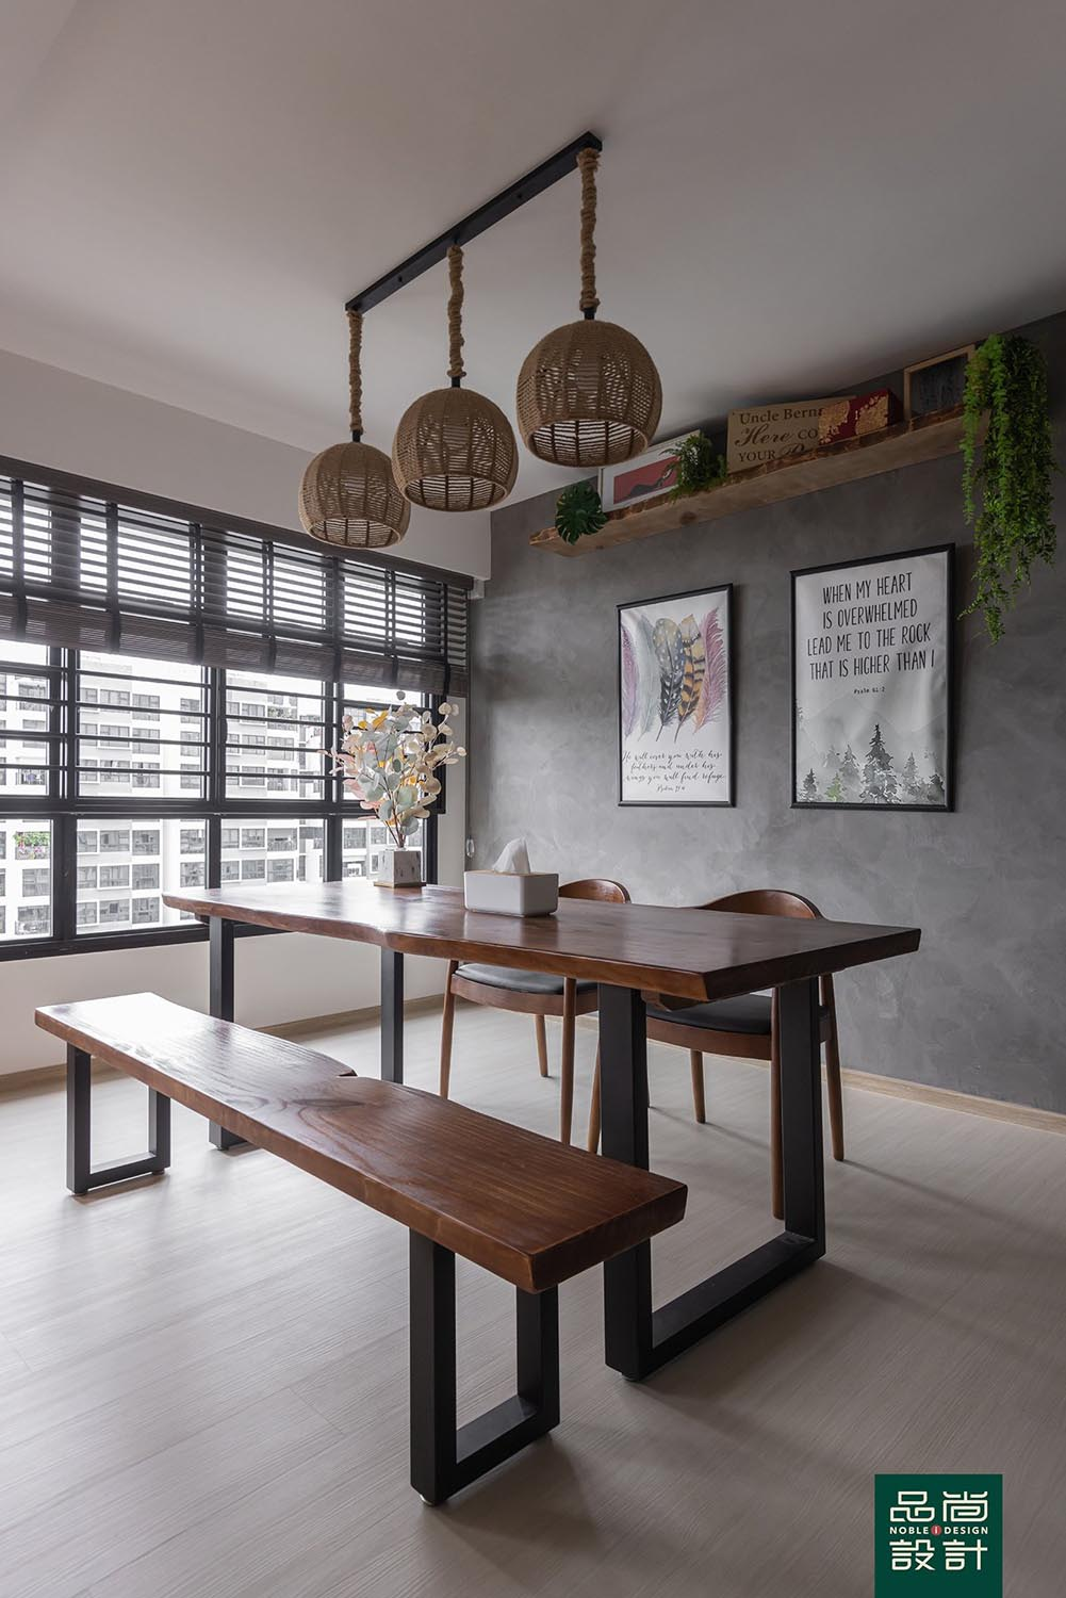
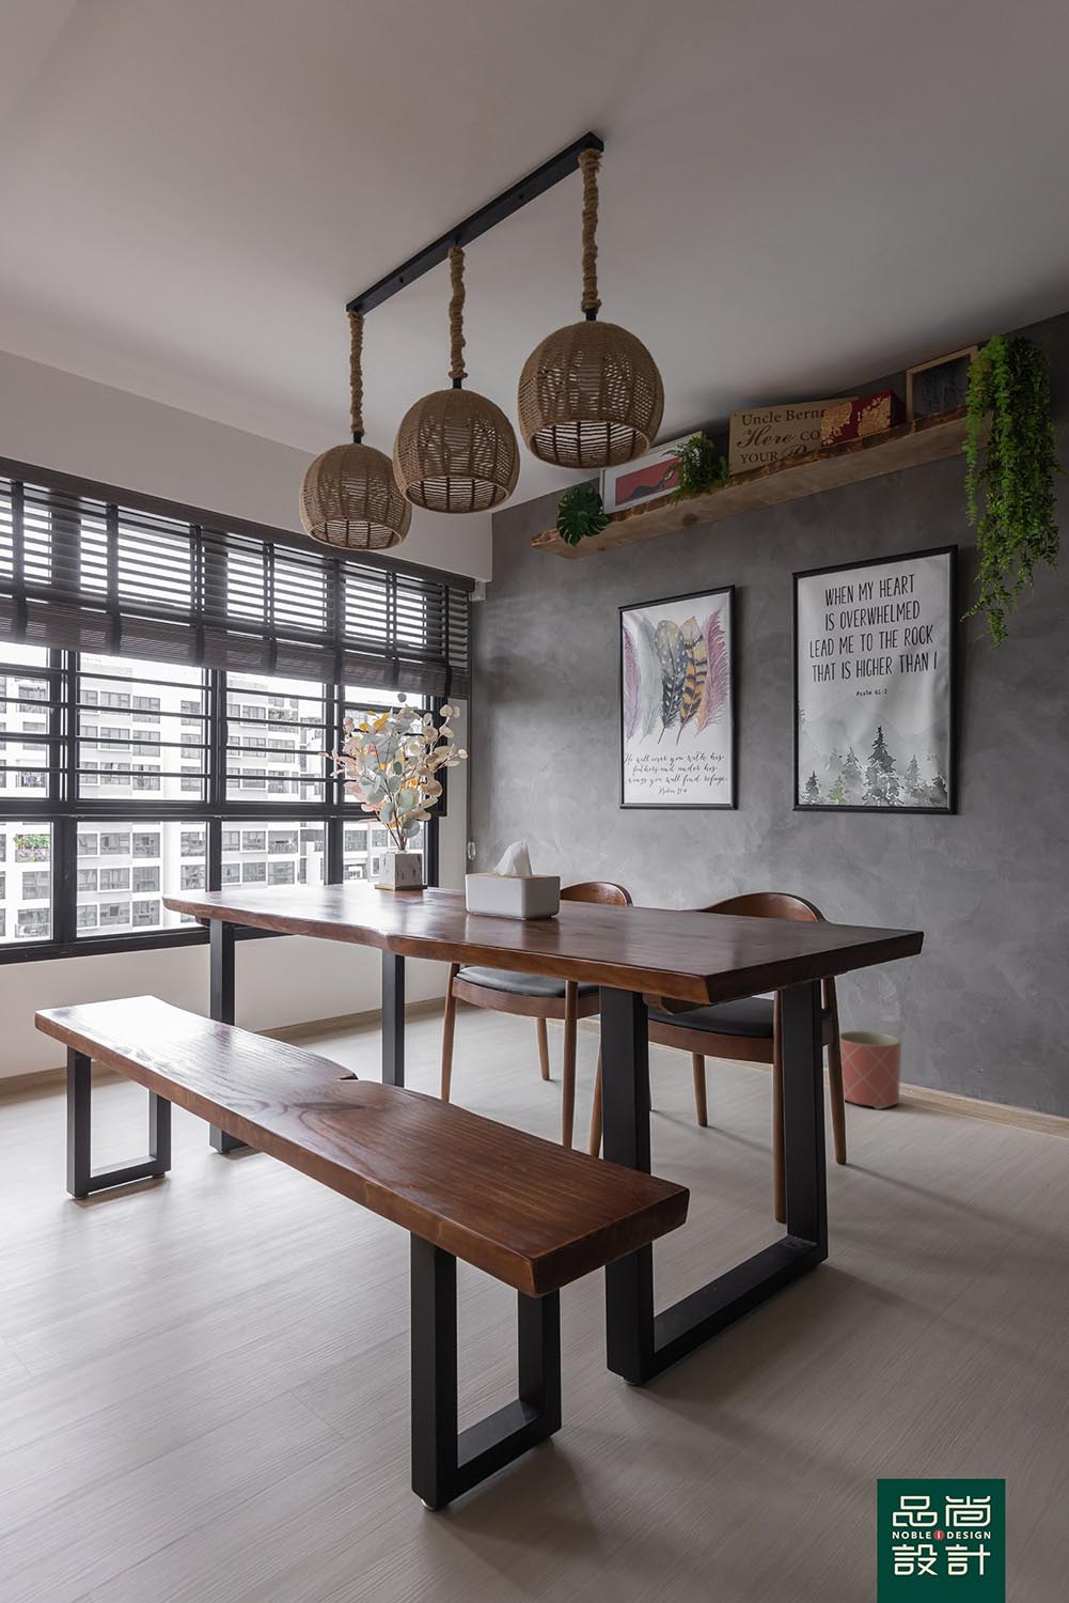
+ planter [839,1030,902,1110]
